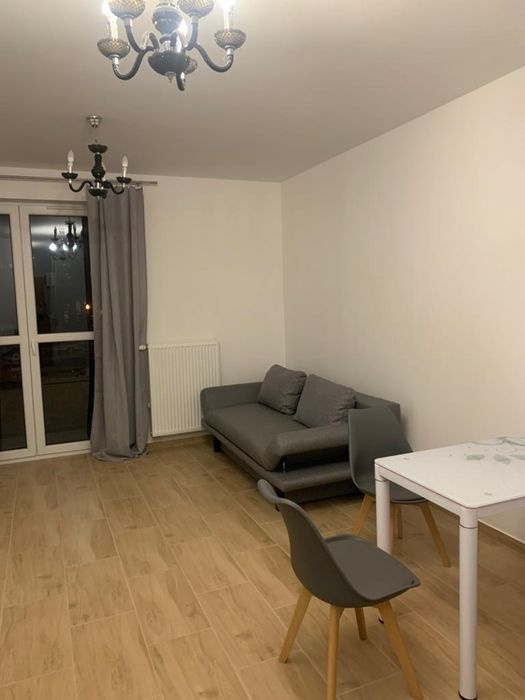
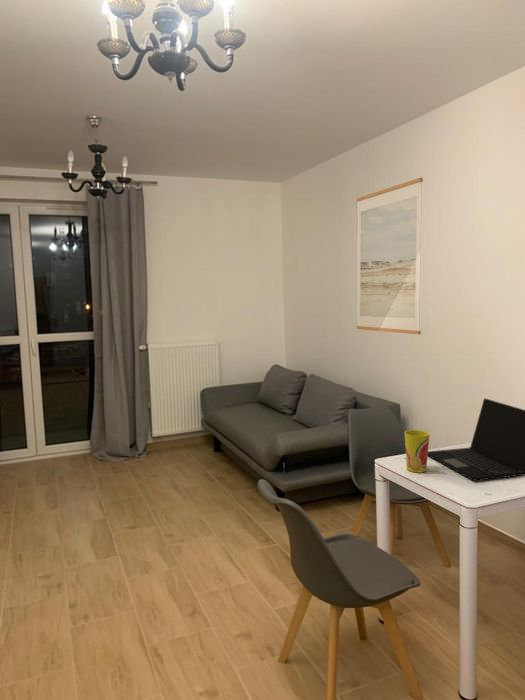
+ cup [404,429,431,473]
+ laptop [428,397,525,482]
+ wall art [355,177,424,335]
